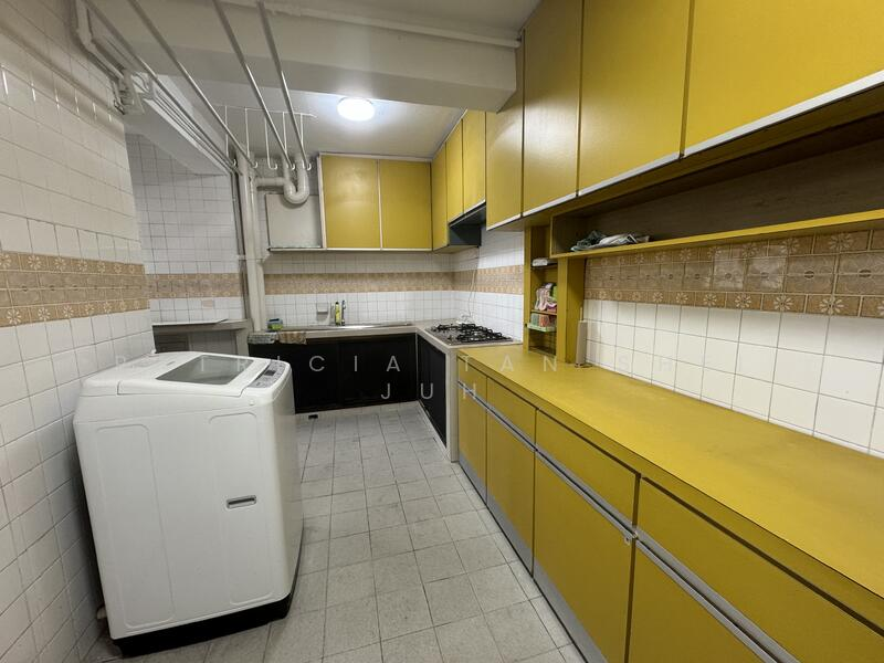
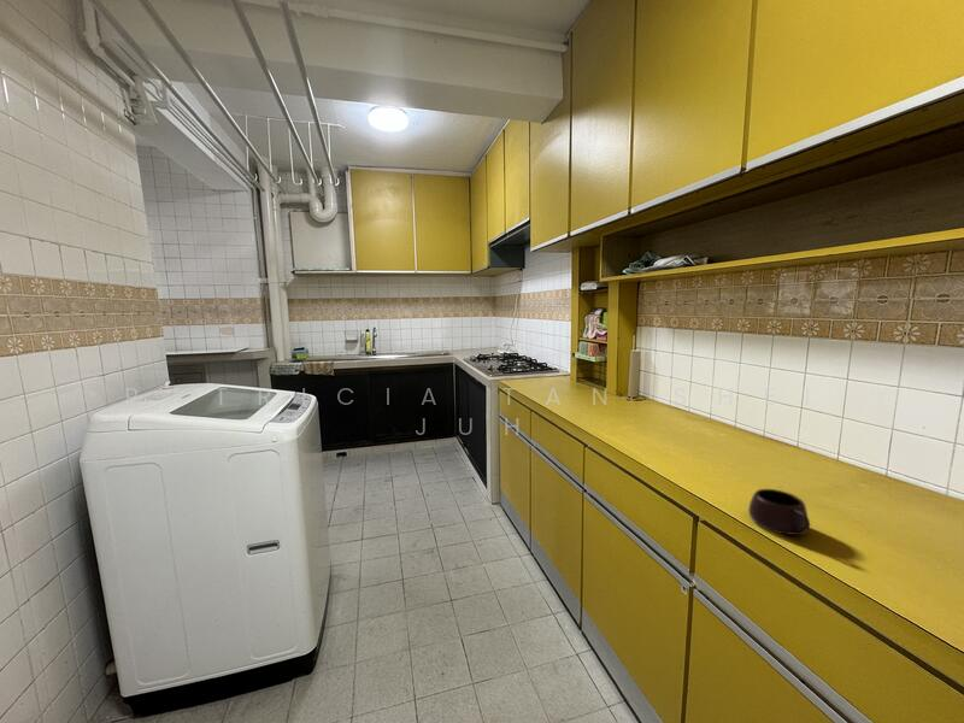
+ mug [747,488,811,536]
